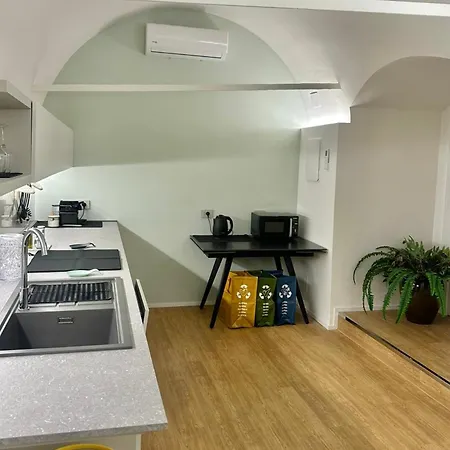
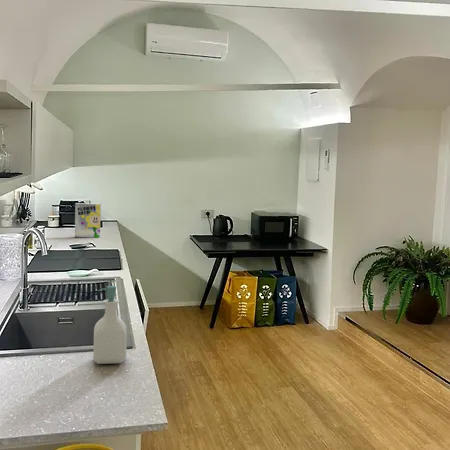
+ soap bottle [92,285,128,365]
+ cereal box [74,202,102,238]
